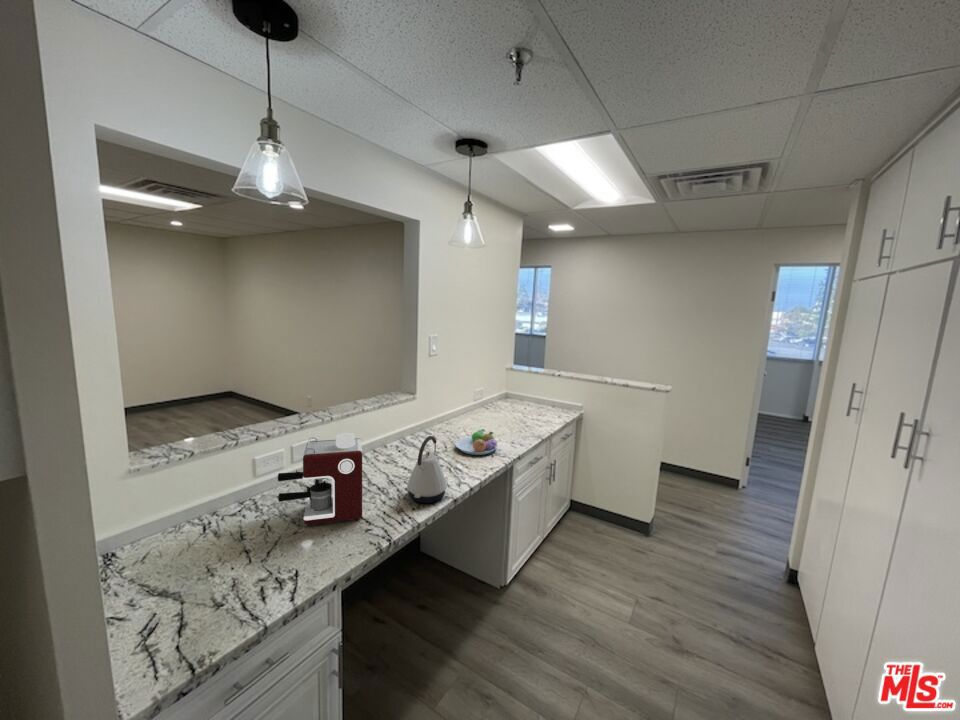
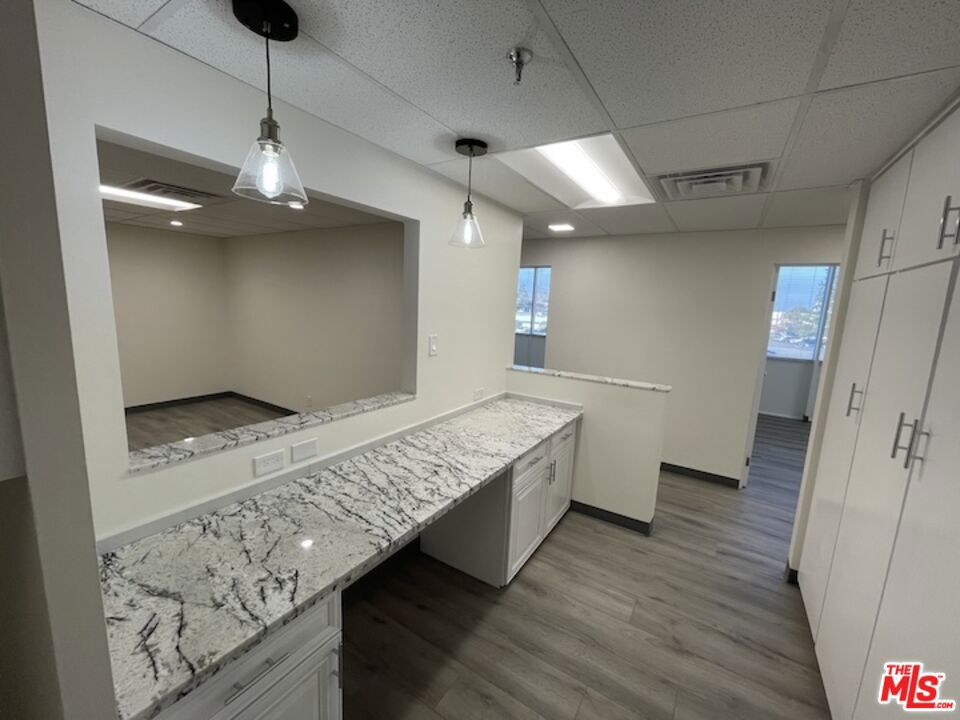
- coffee maker [277,432,363,526]
- fruit bowl [455,428,499,456]
- kettle [406,435,448,504]
